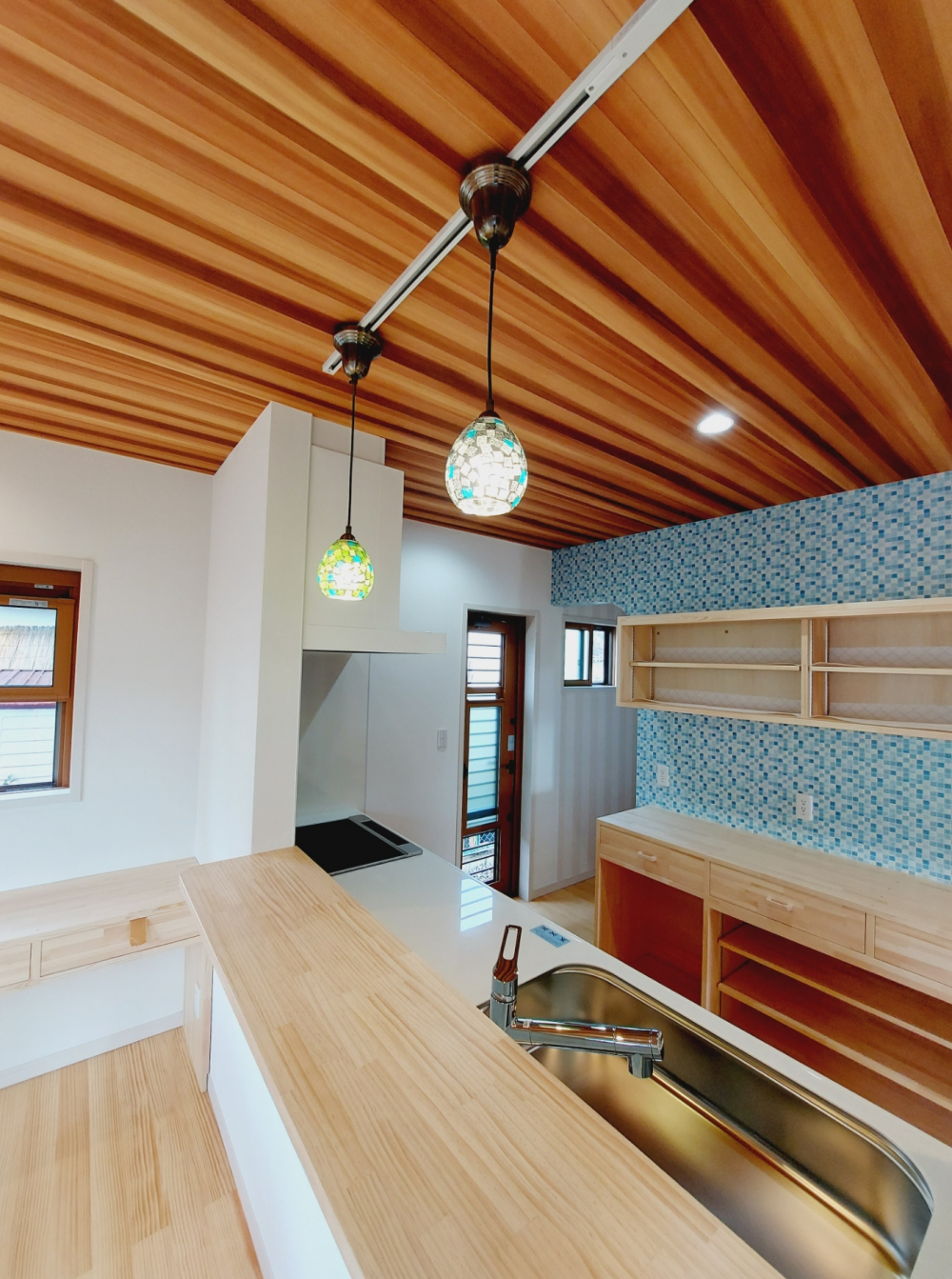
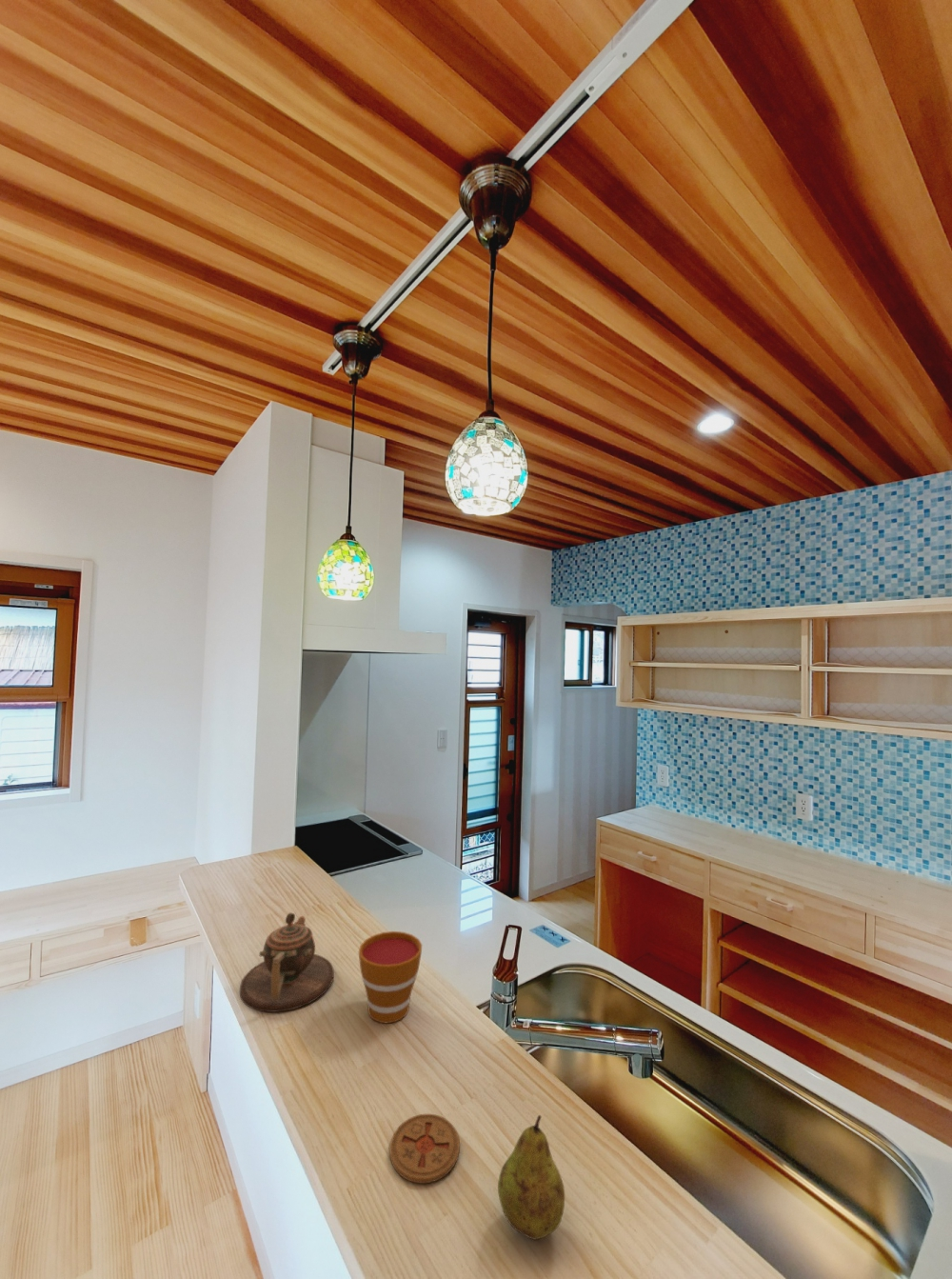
+ coaster [389,1113,461,1184]
+ cup [358,930,423,1024]
+ teapot [239,912,335,1013]
+ fruit [497,1114,565,1240]
